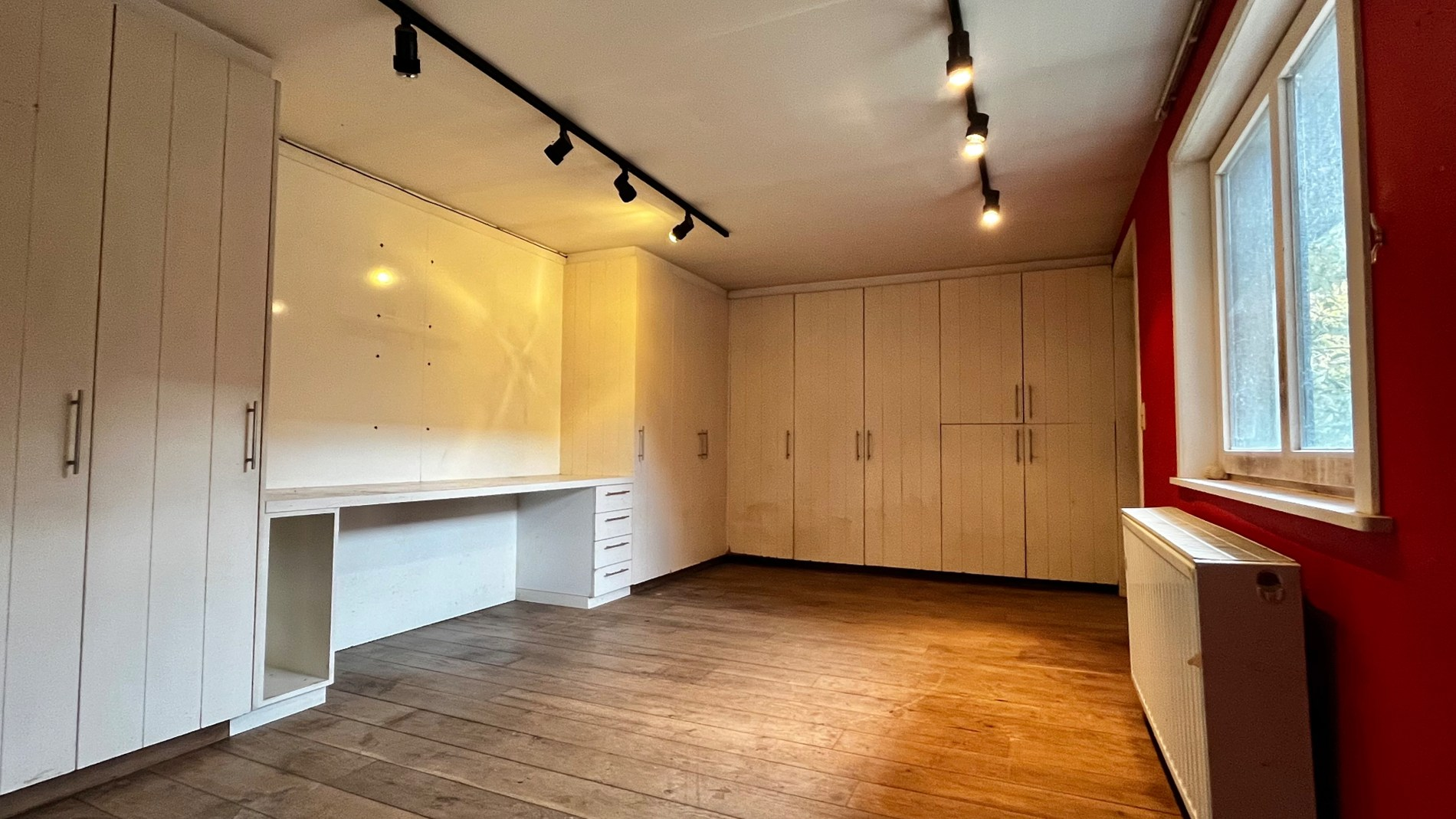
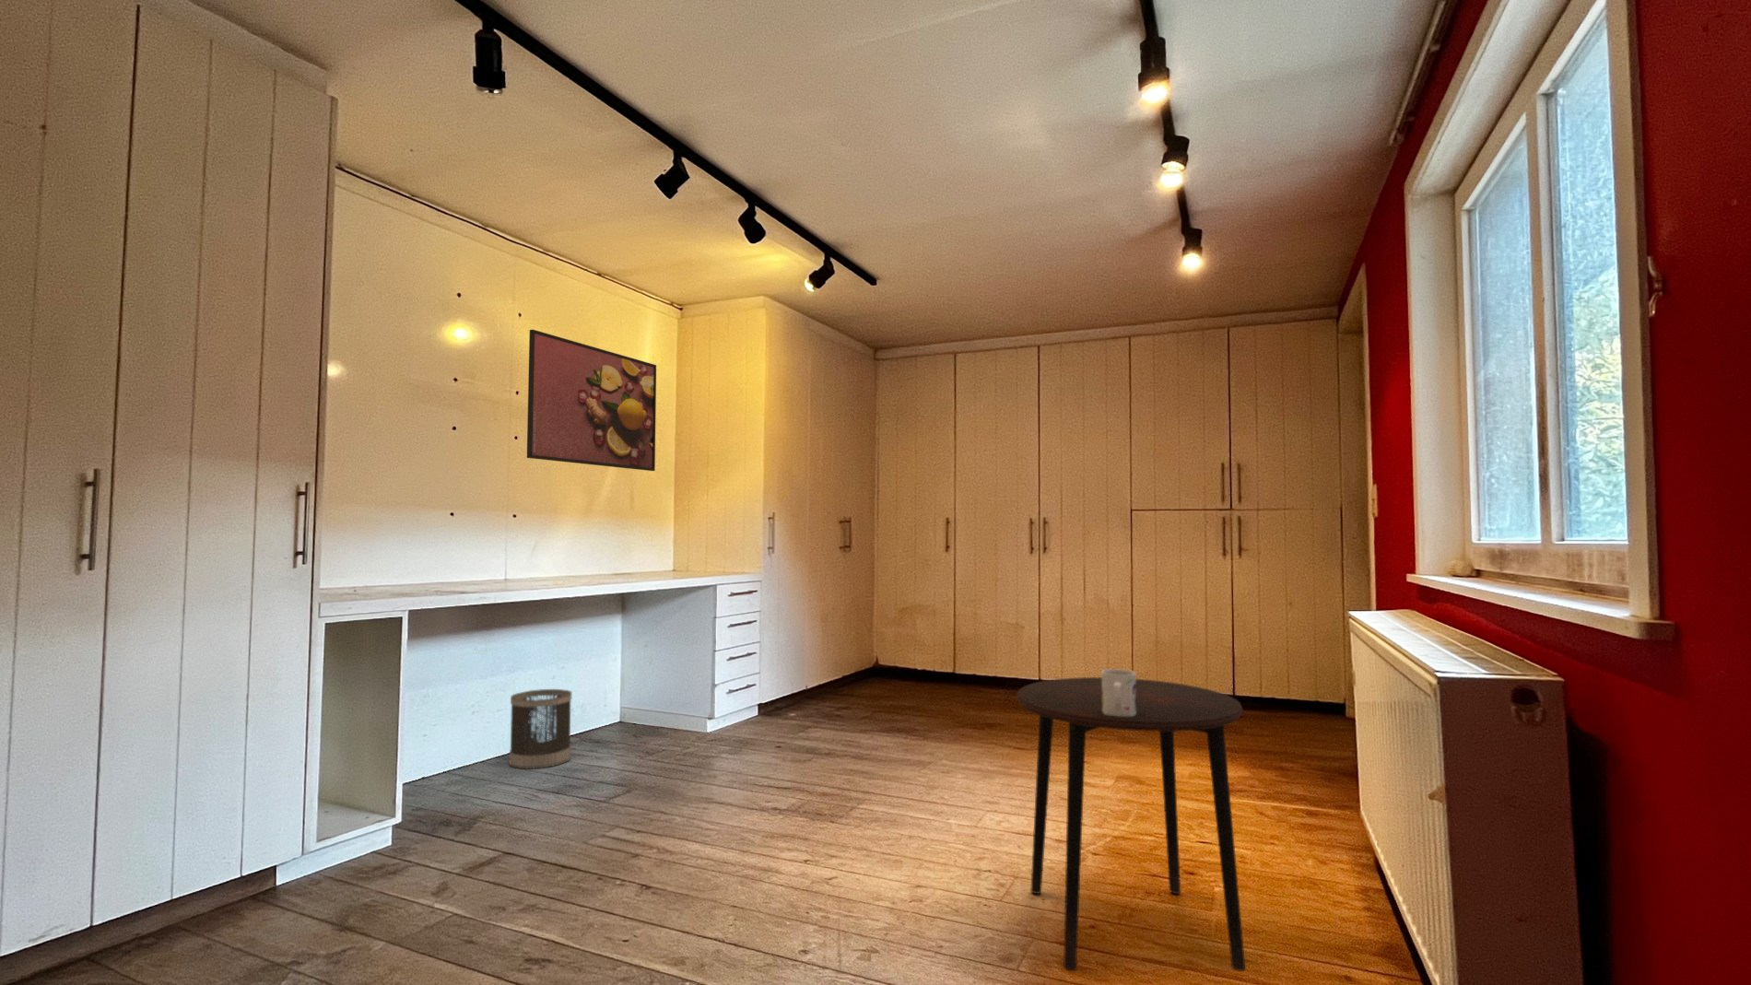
+ wastebasket [508,688,572,770]
+ side table [1015,676,1246,972]
+ mug [1100,667,1138,717]
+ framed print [527,330,657,471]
